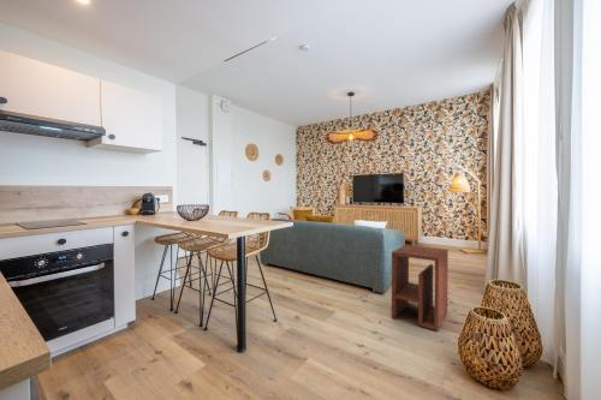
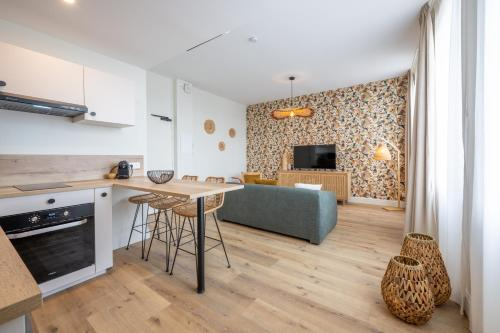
- side table [391,244,450,332]
